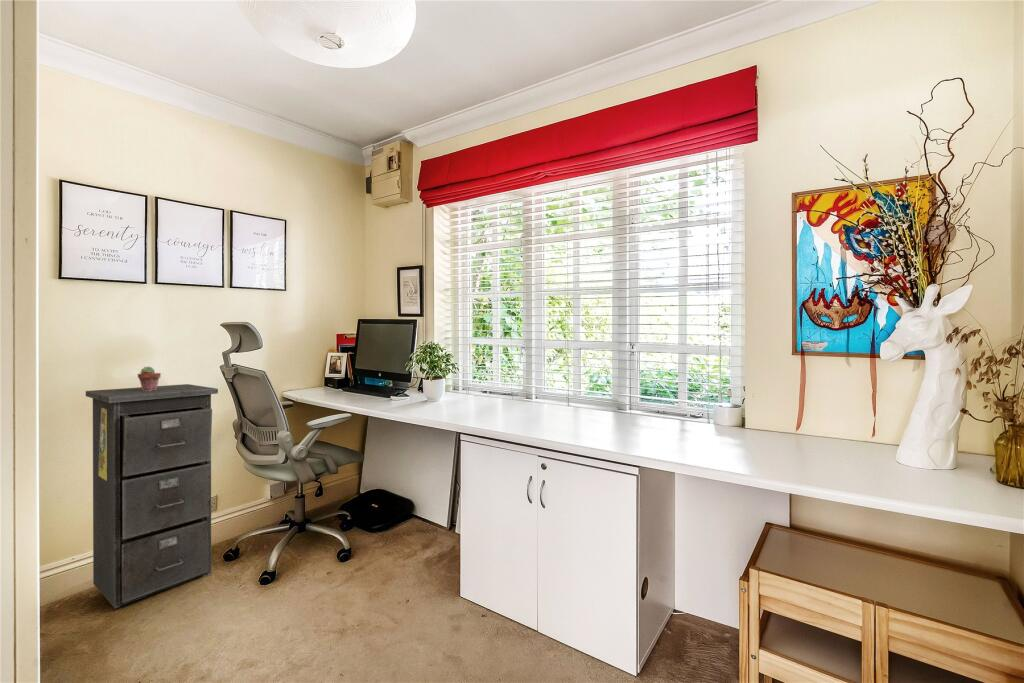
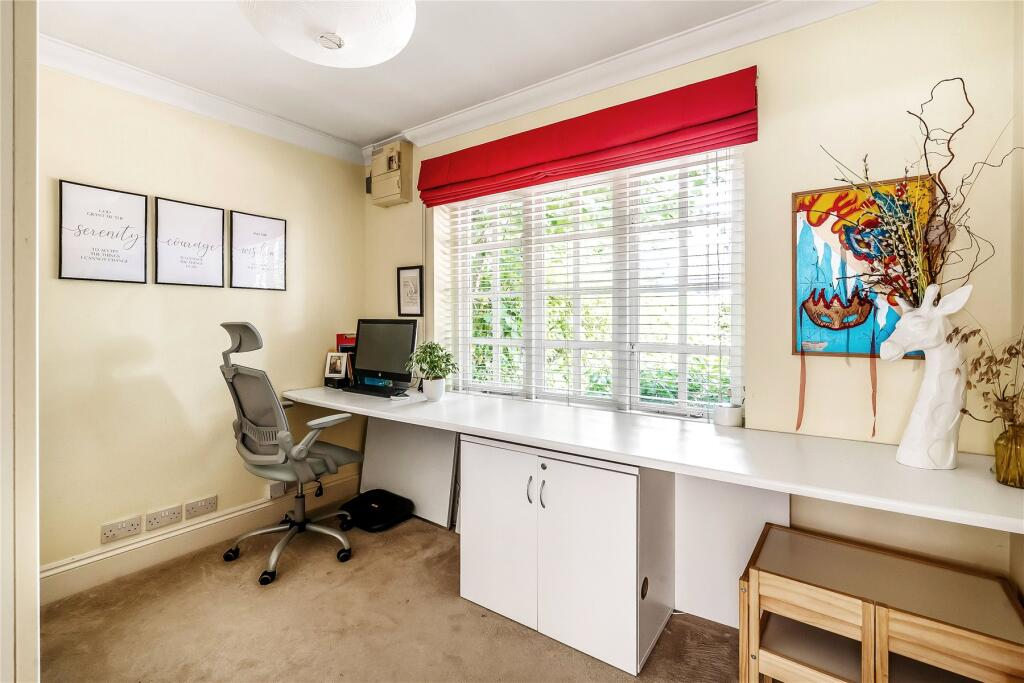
- potted succulent [137,365,162,391]
- filing cabinet [85,383,219,609]
